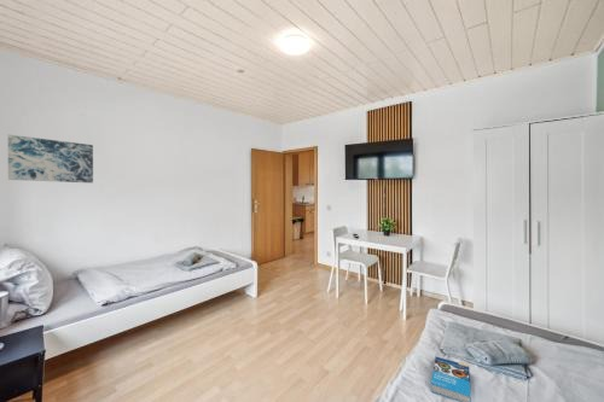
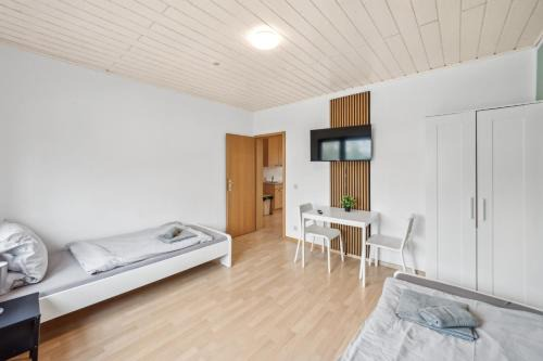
- wall art [7,134,94,183]
- book [430,356,472,402]
